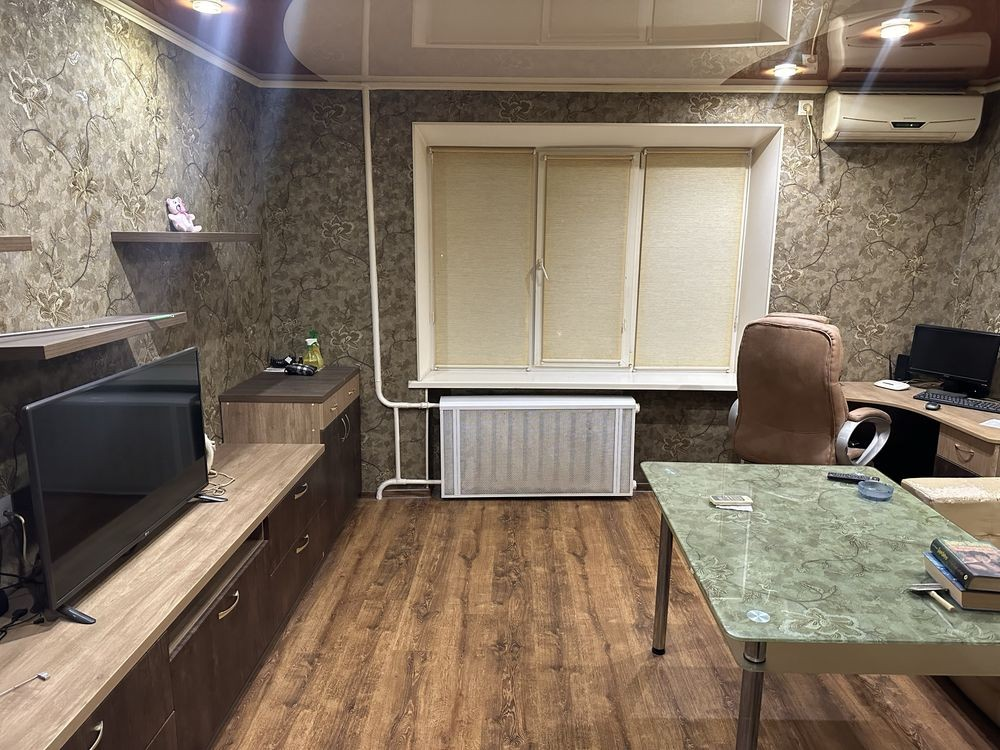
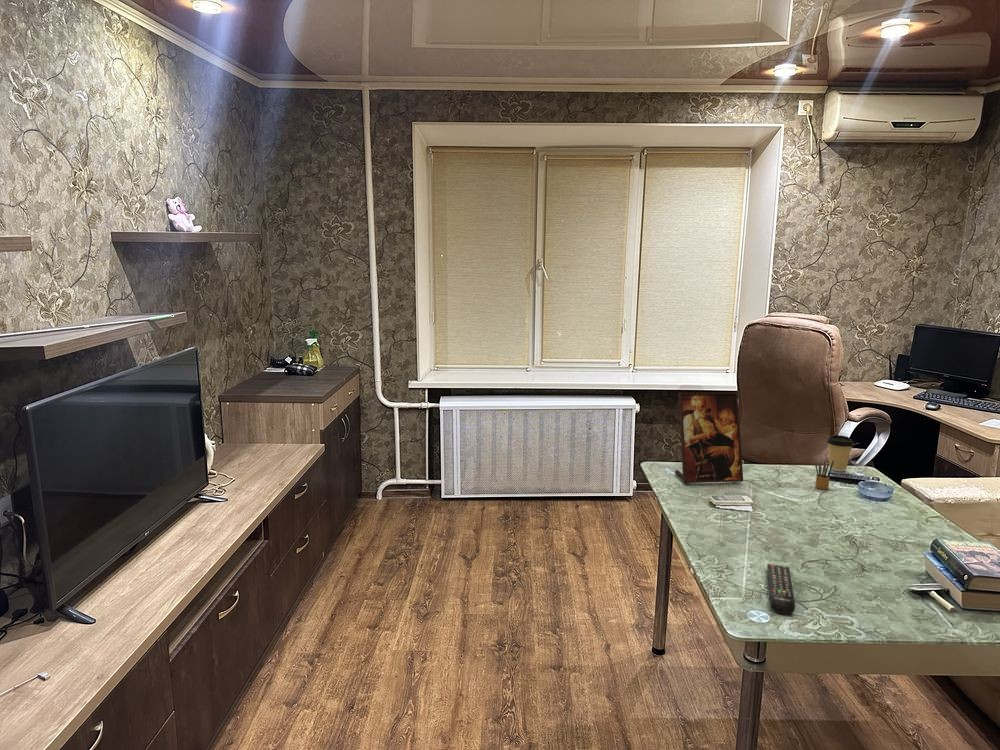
+ pencil box [814,457,834,490]
+ coffee cup [826,434,855,472]
+ remote control [766,563,796,616]
+ picture frame [674,391,744,484]
